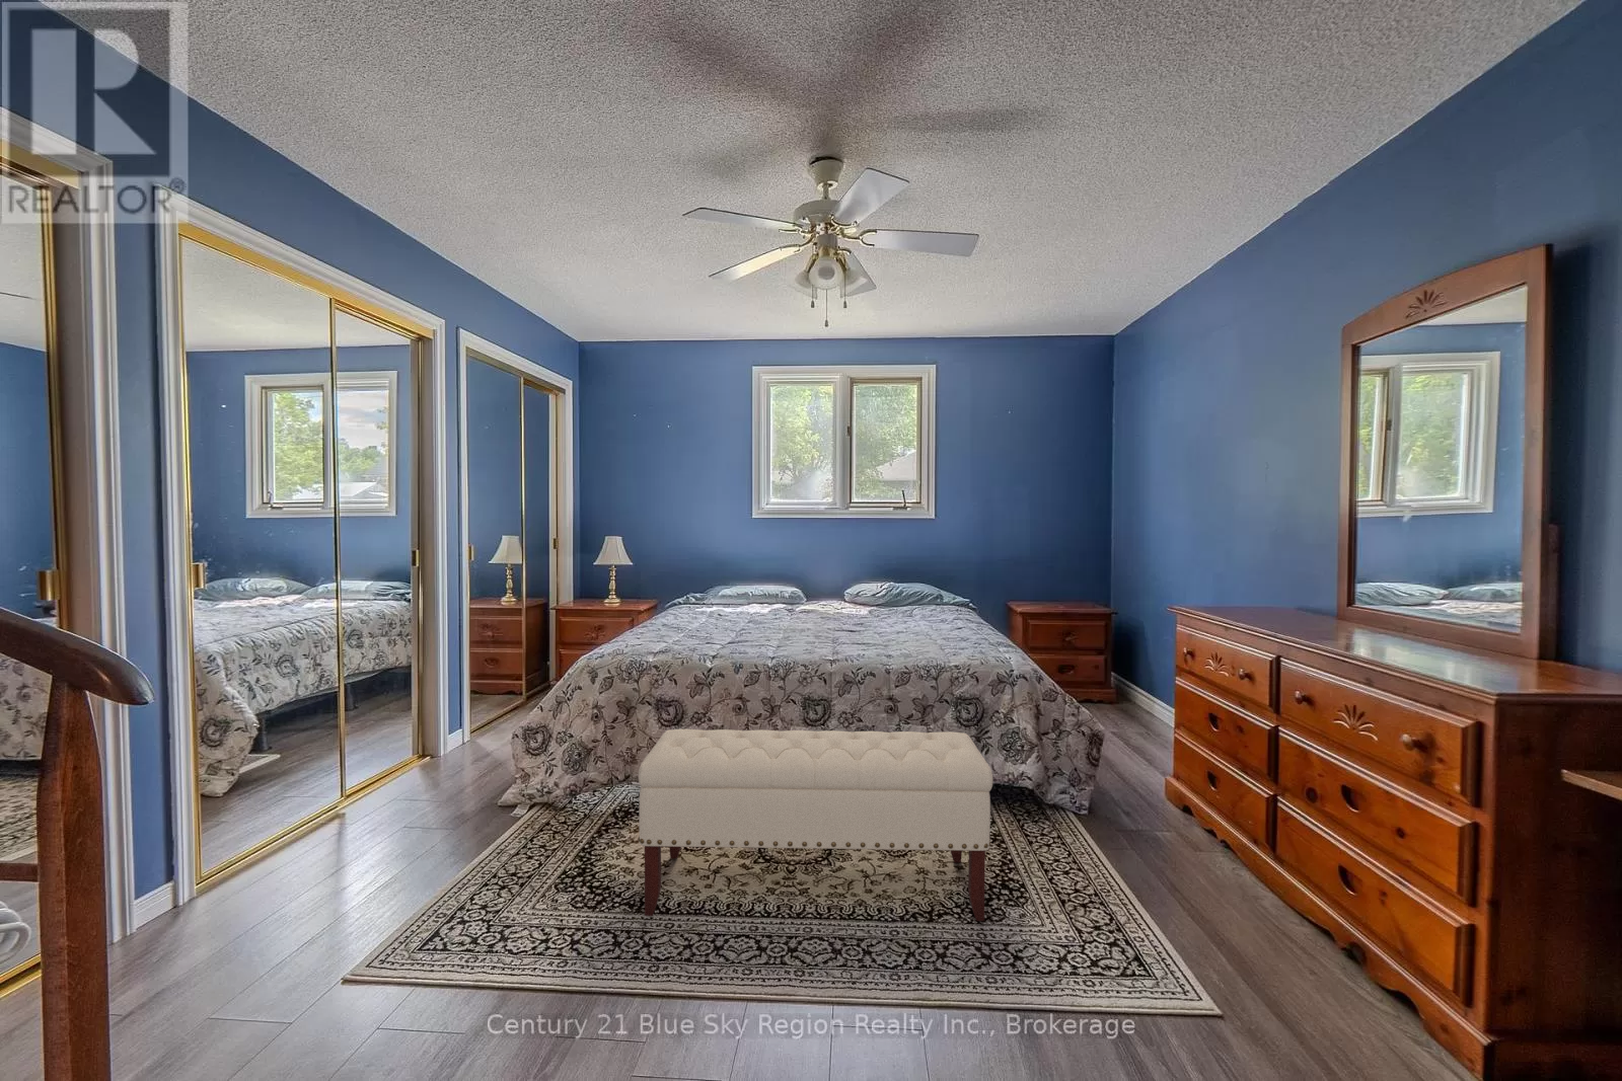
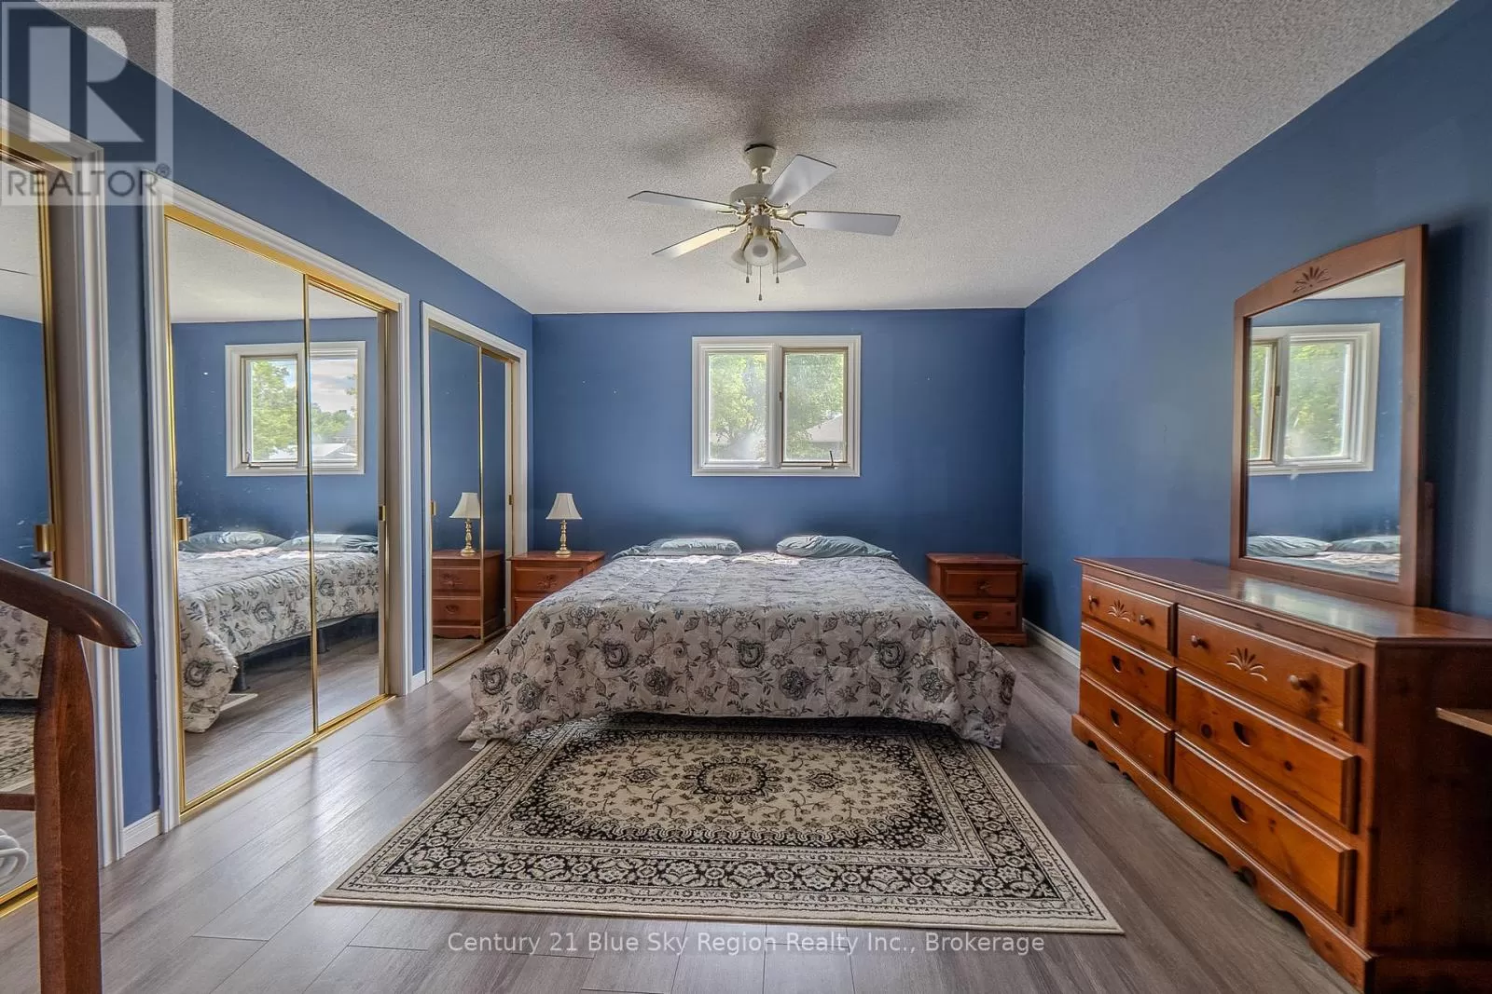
- bench [637,729,993,922]
